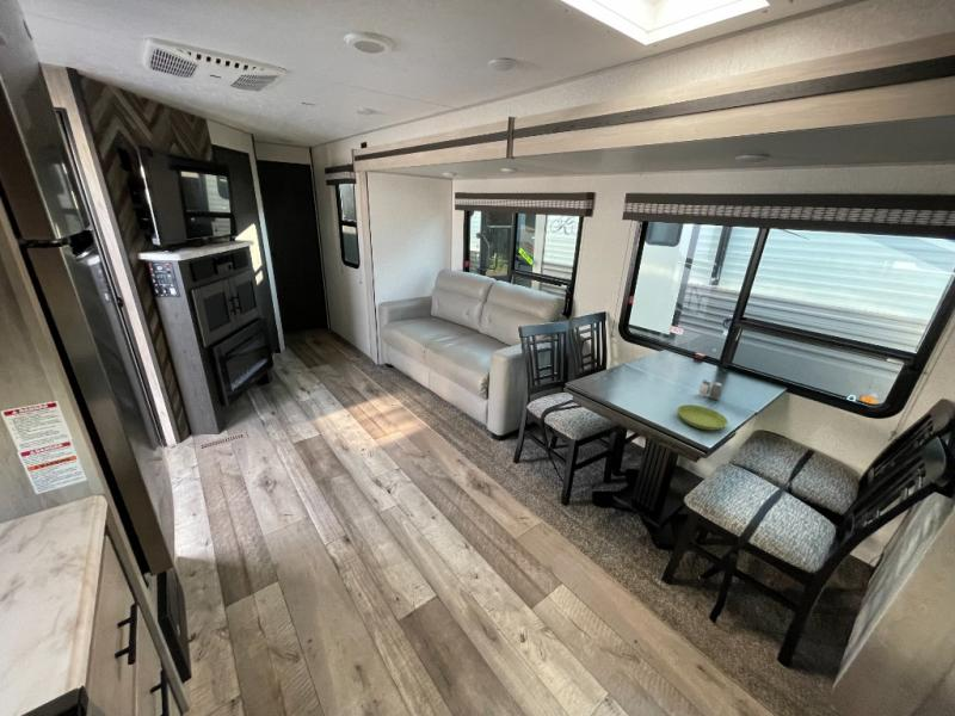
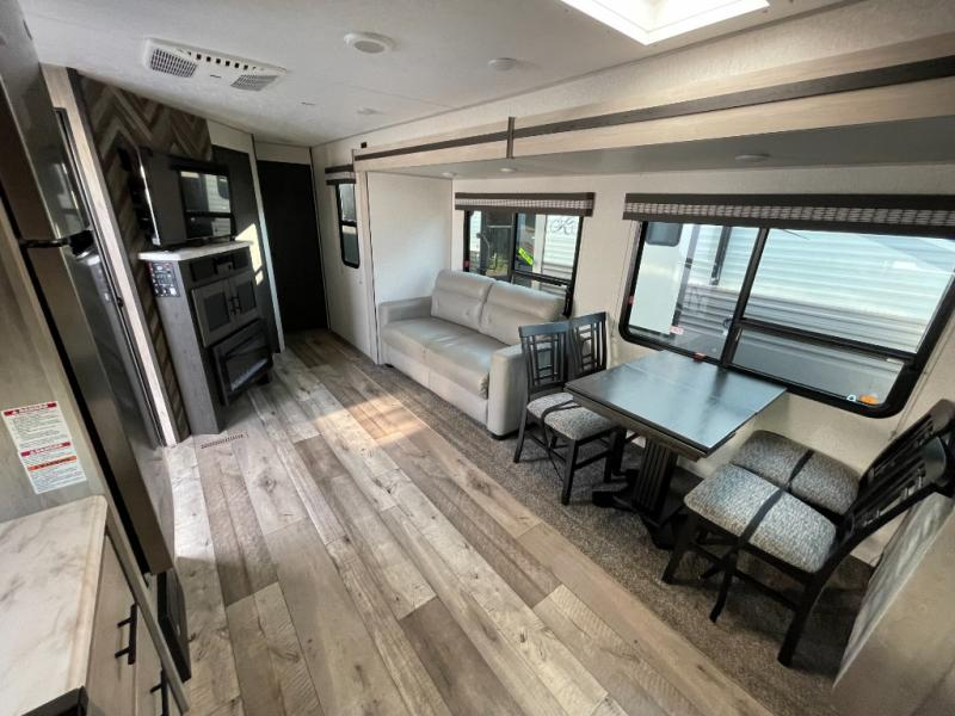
- saucer [676,403,729,431]
- salt and pepper shaker [698,378,723,401]
